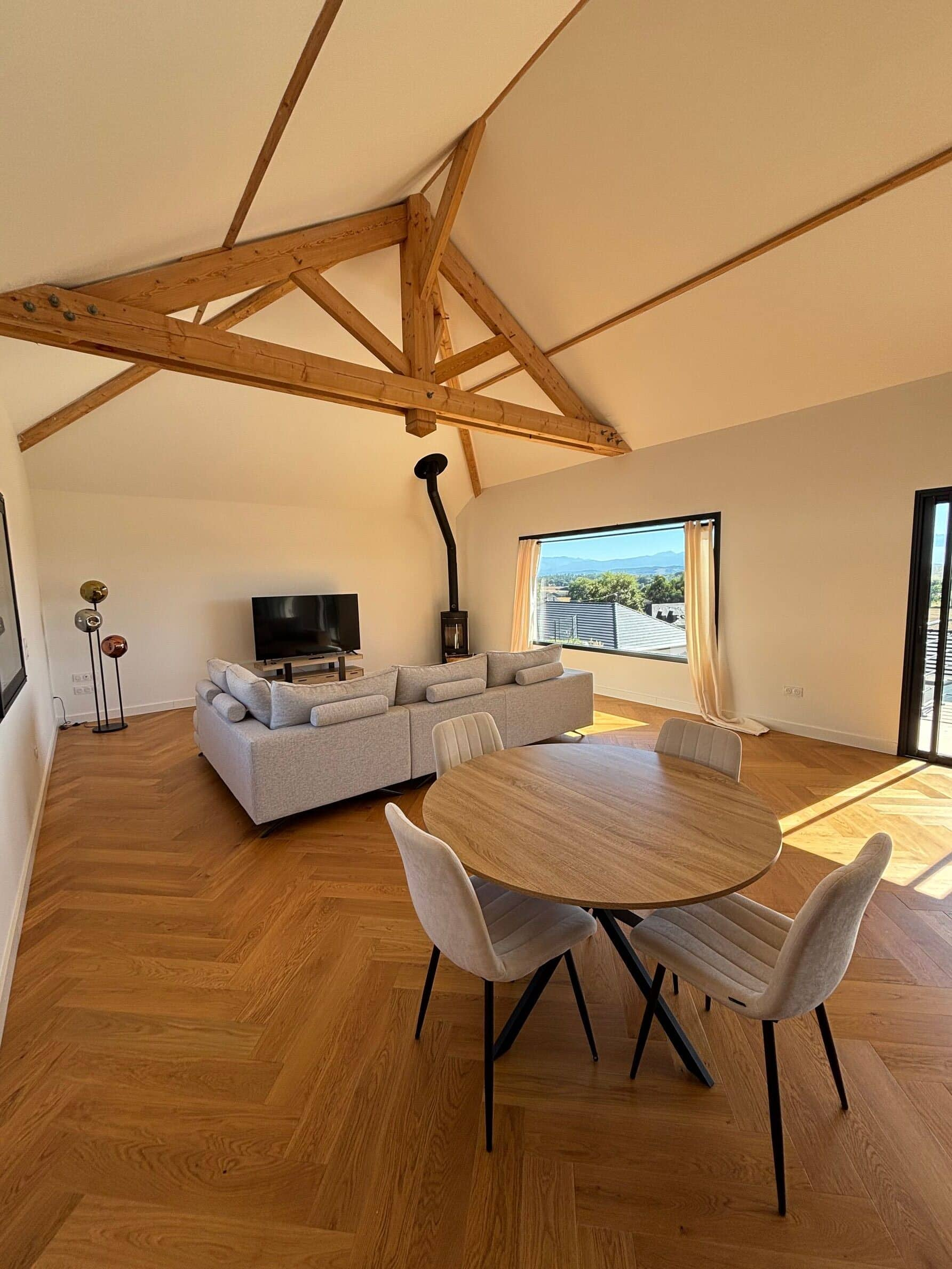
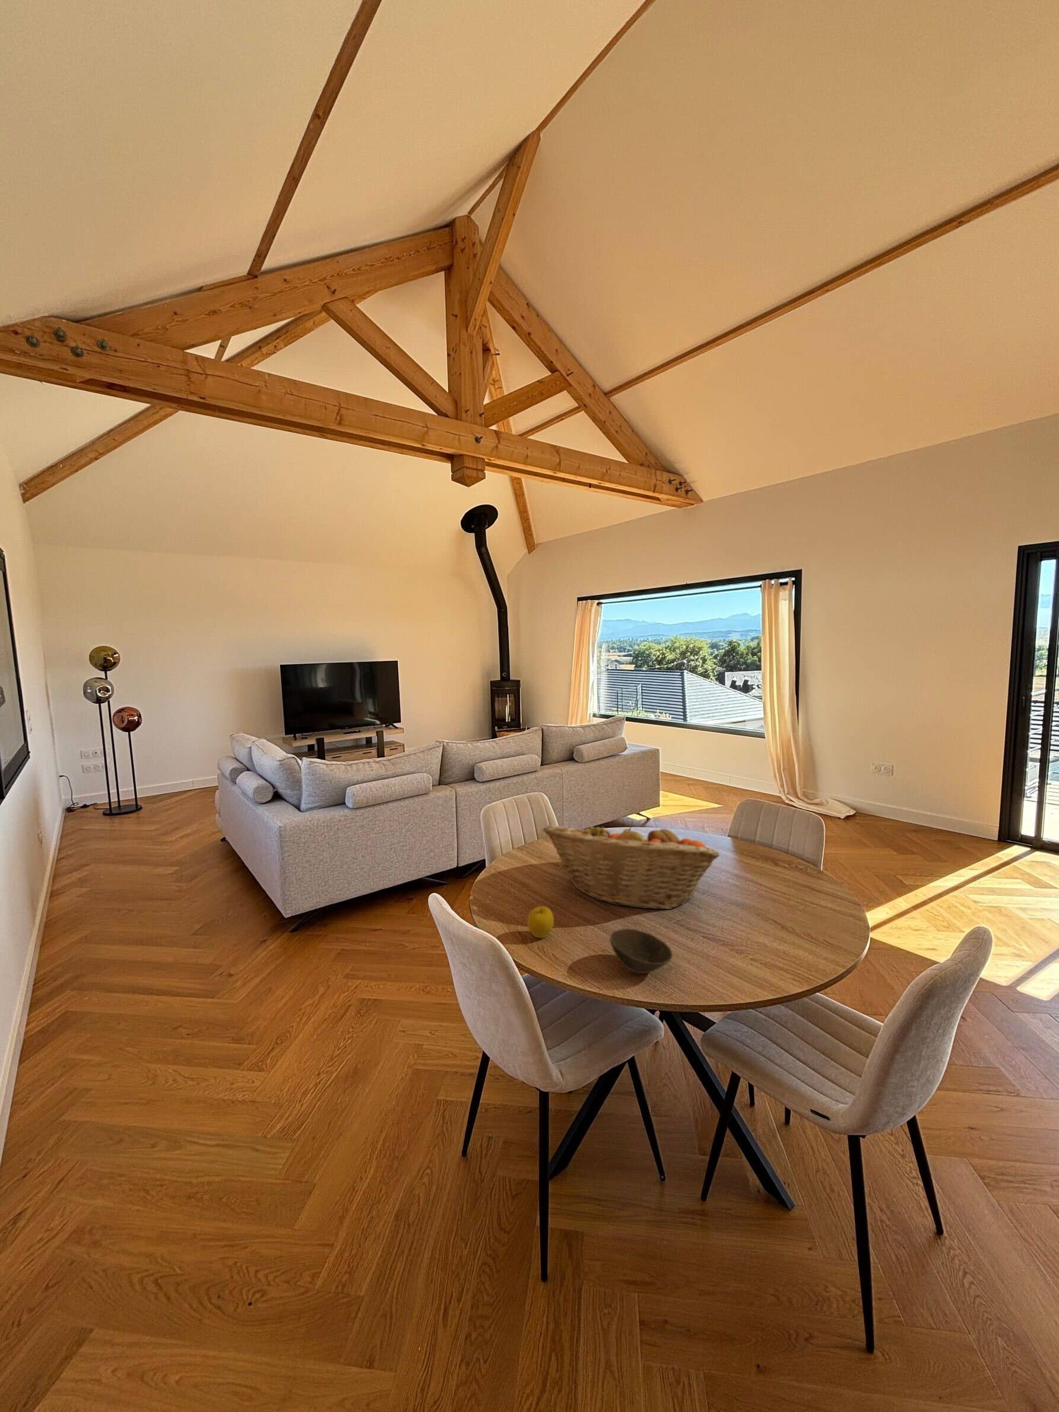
+ fruit basket [542,819,721,910]
+ bowl [610,928,673,974]
+ apple [527,906,554,939]
